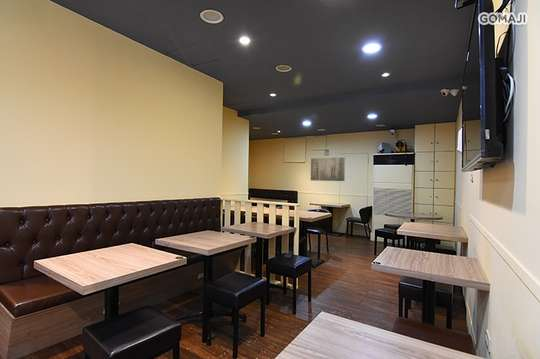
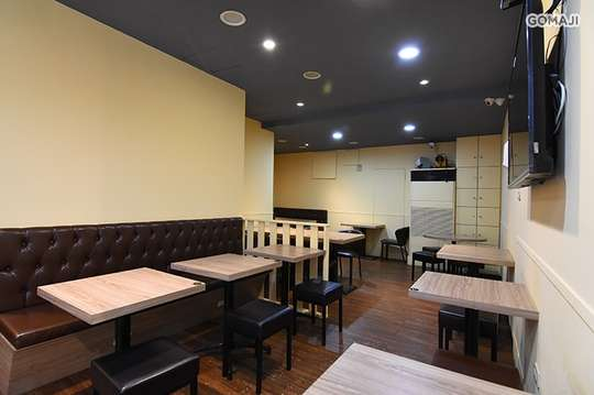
- wall art [310,156,346,182]
